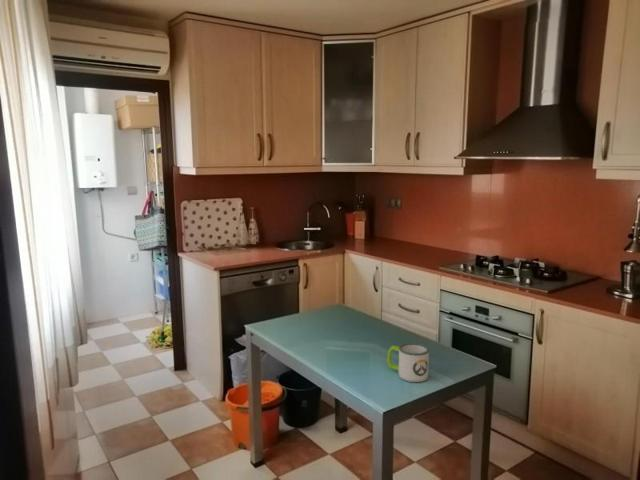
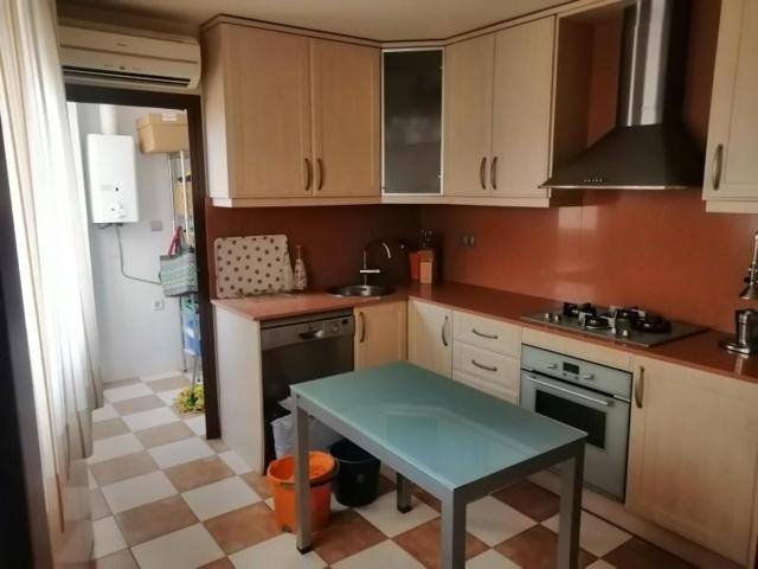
- mug [386,342,430,383]
